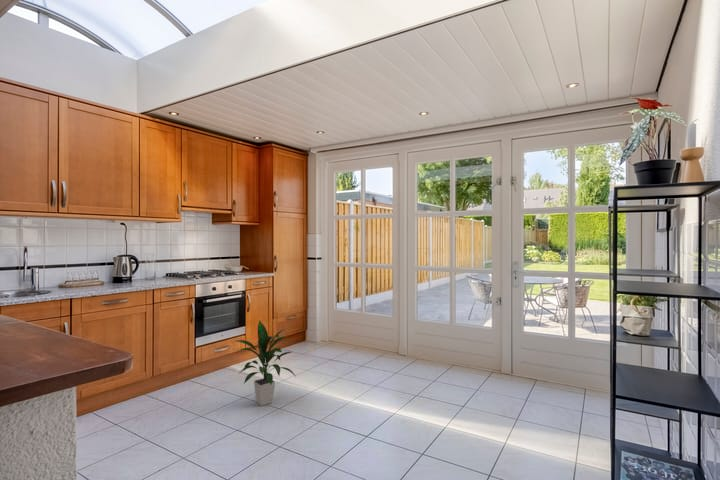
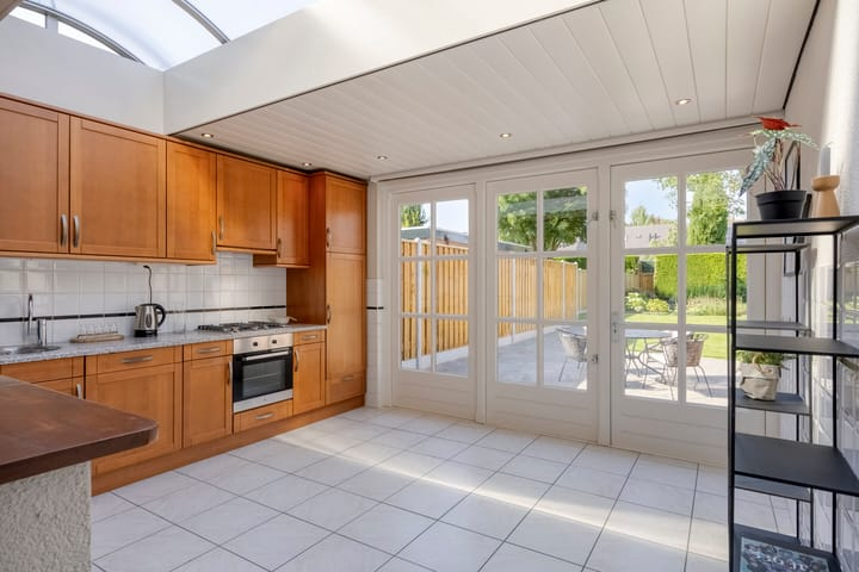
- indoor plant [236,319,297,407]
